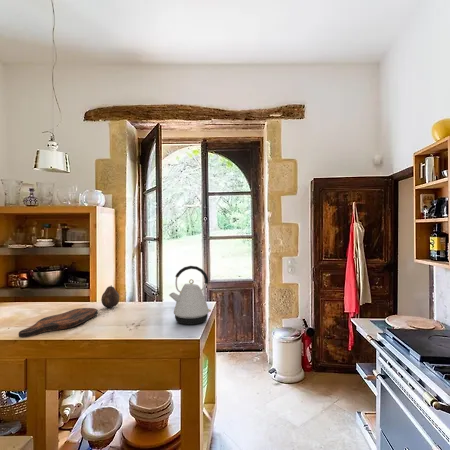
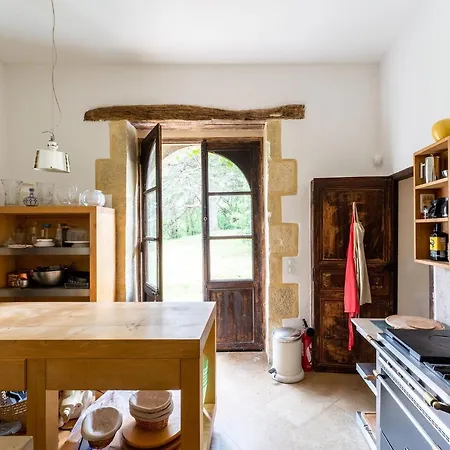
- kettle [168,265,212,326]
- fruit [100,285,120,309]
- cutting board [17,307,99,339]
